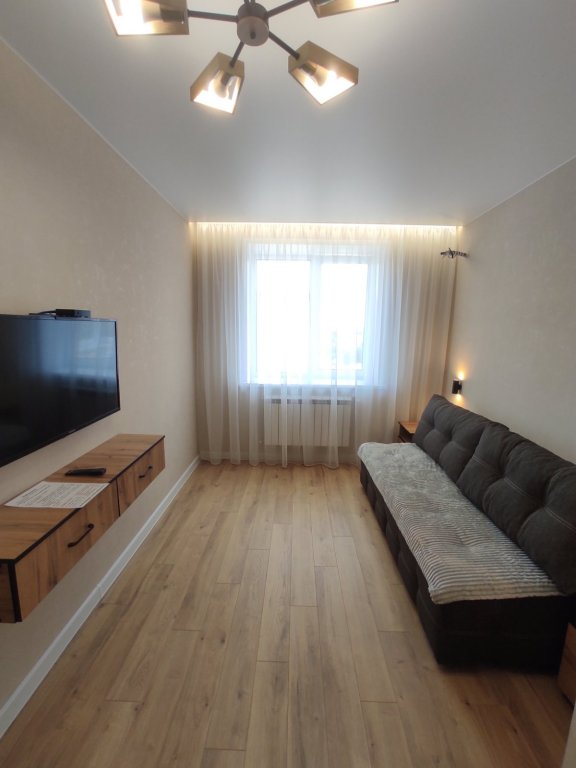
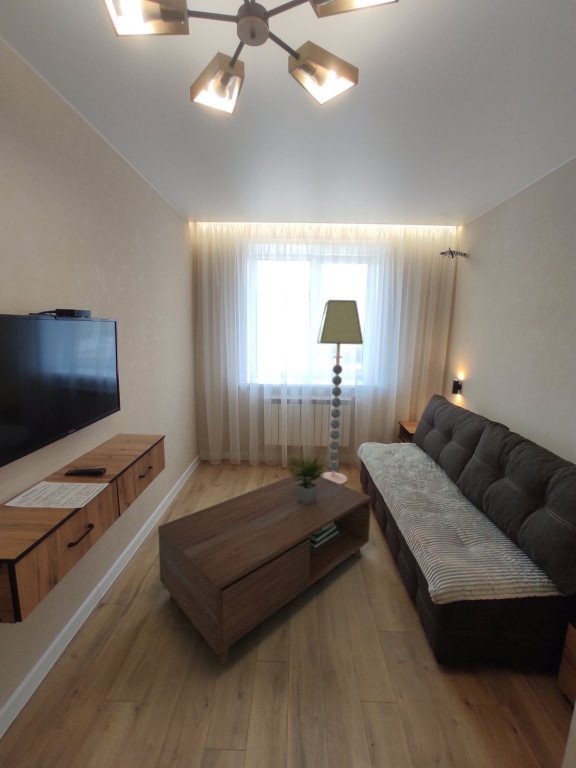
+ coffee table [157,453,372,665]
+ floor lamp [316,299,364,485]
